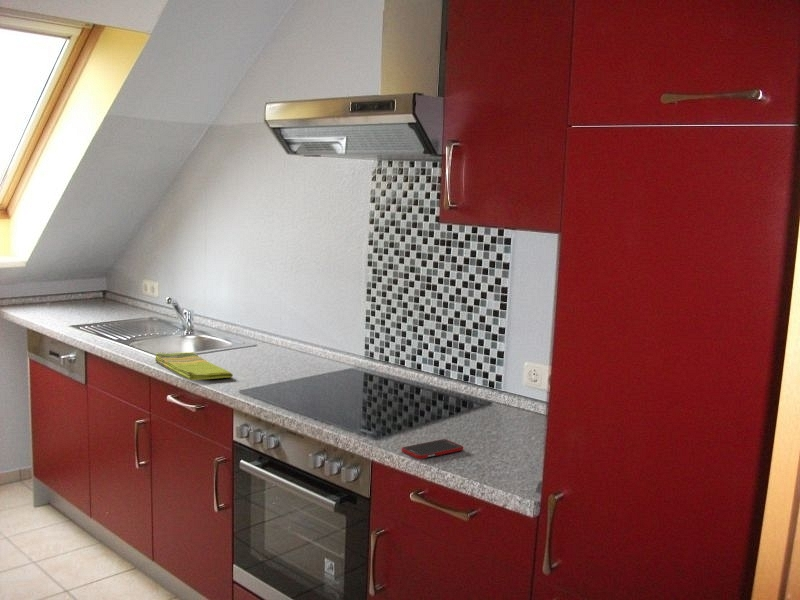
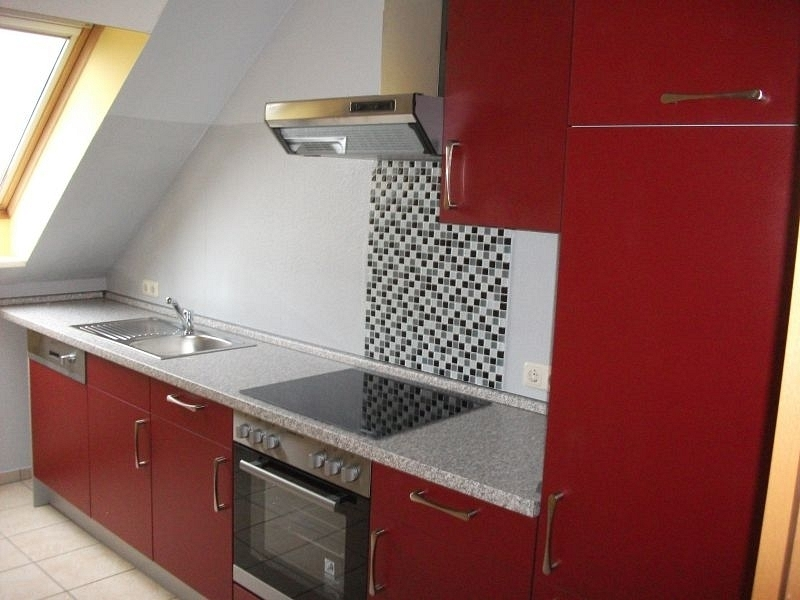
- cell phone [401,438,464,460]
- dish towel [154,351,234,381]
